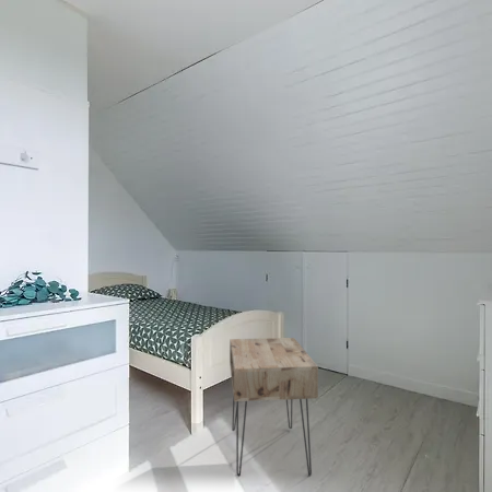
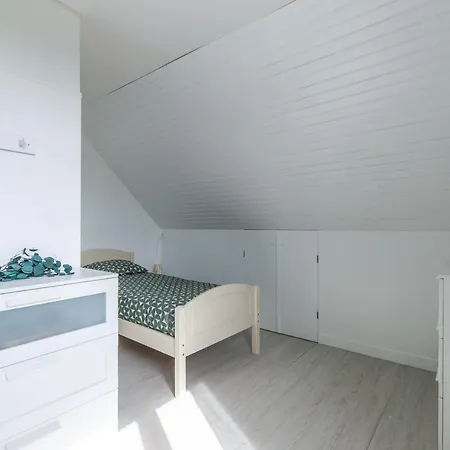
- nightstand [229,337,319,477]
